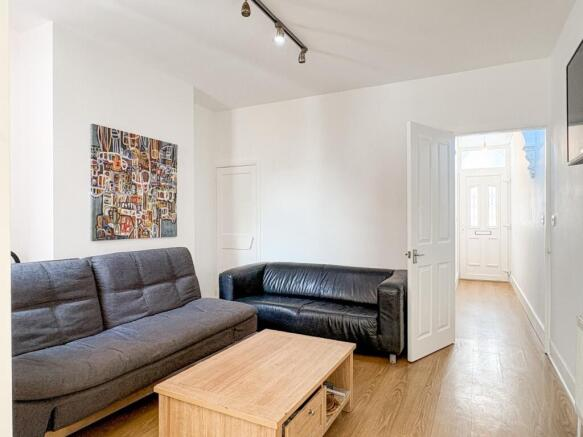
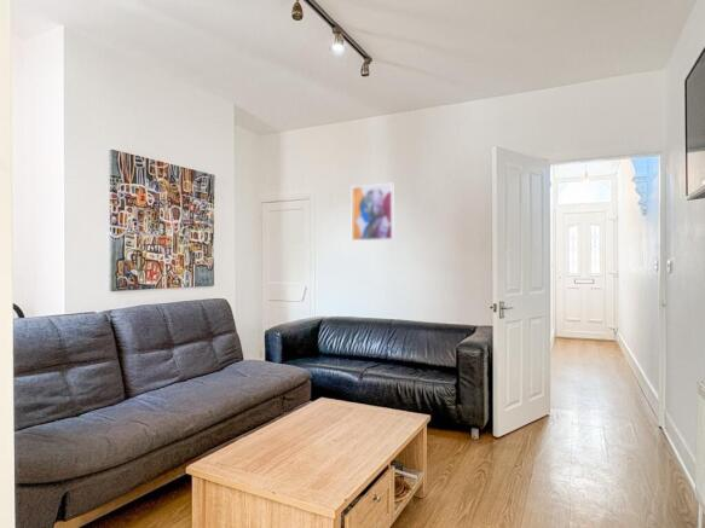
+ wall art [351,182,394,242]
